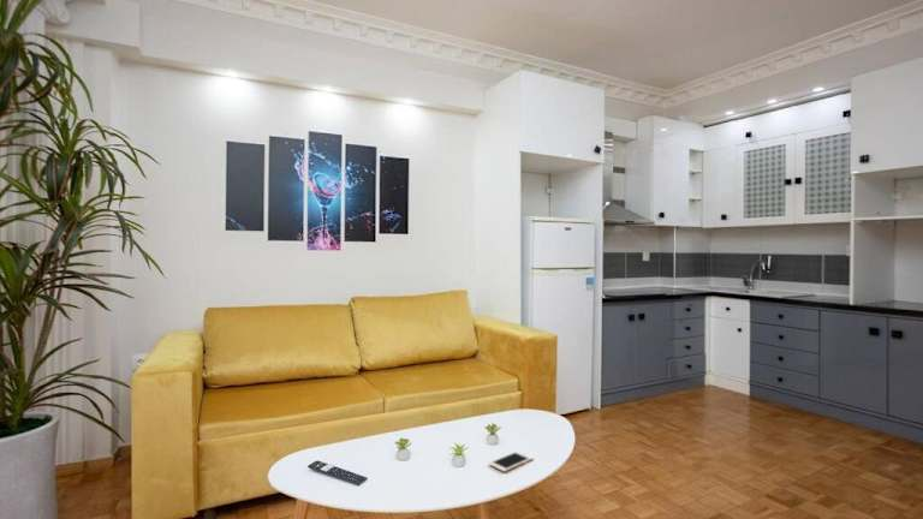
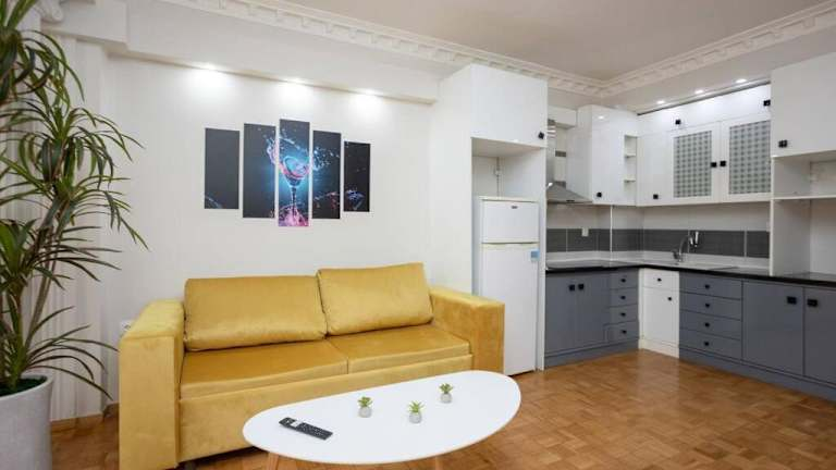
- cell phone [488,451,535,473]
